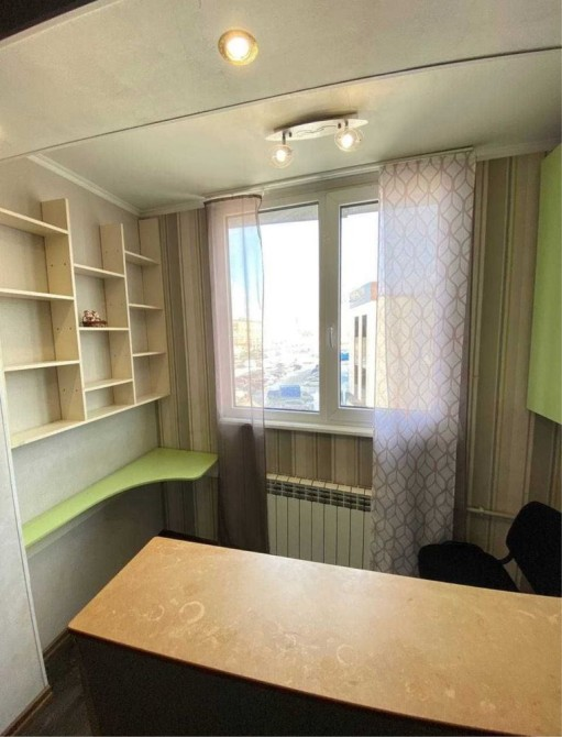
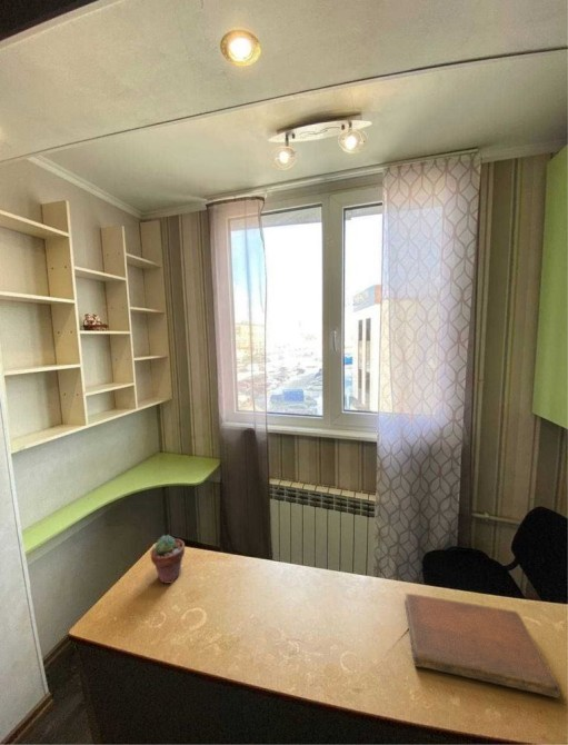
+ potted succulent [150,534,186,585]
+ notebook [403,593,561,699]
